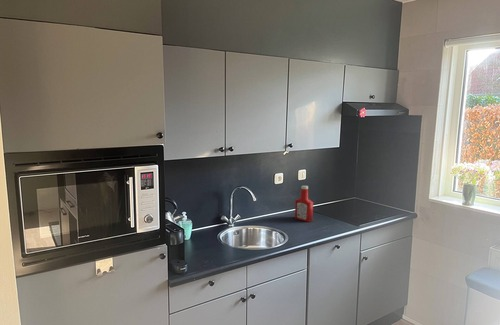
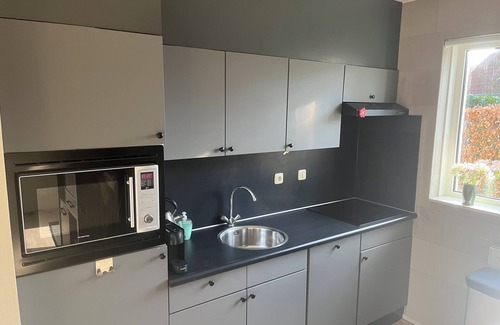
- soap bottle [294,185,314,223]
